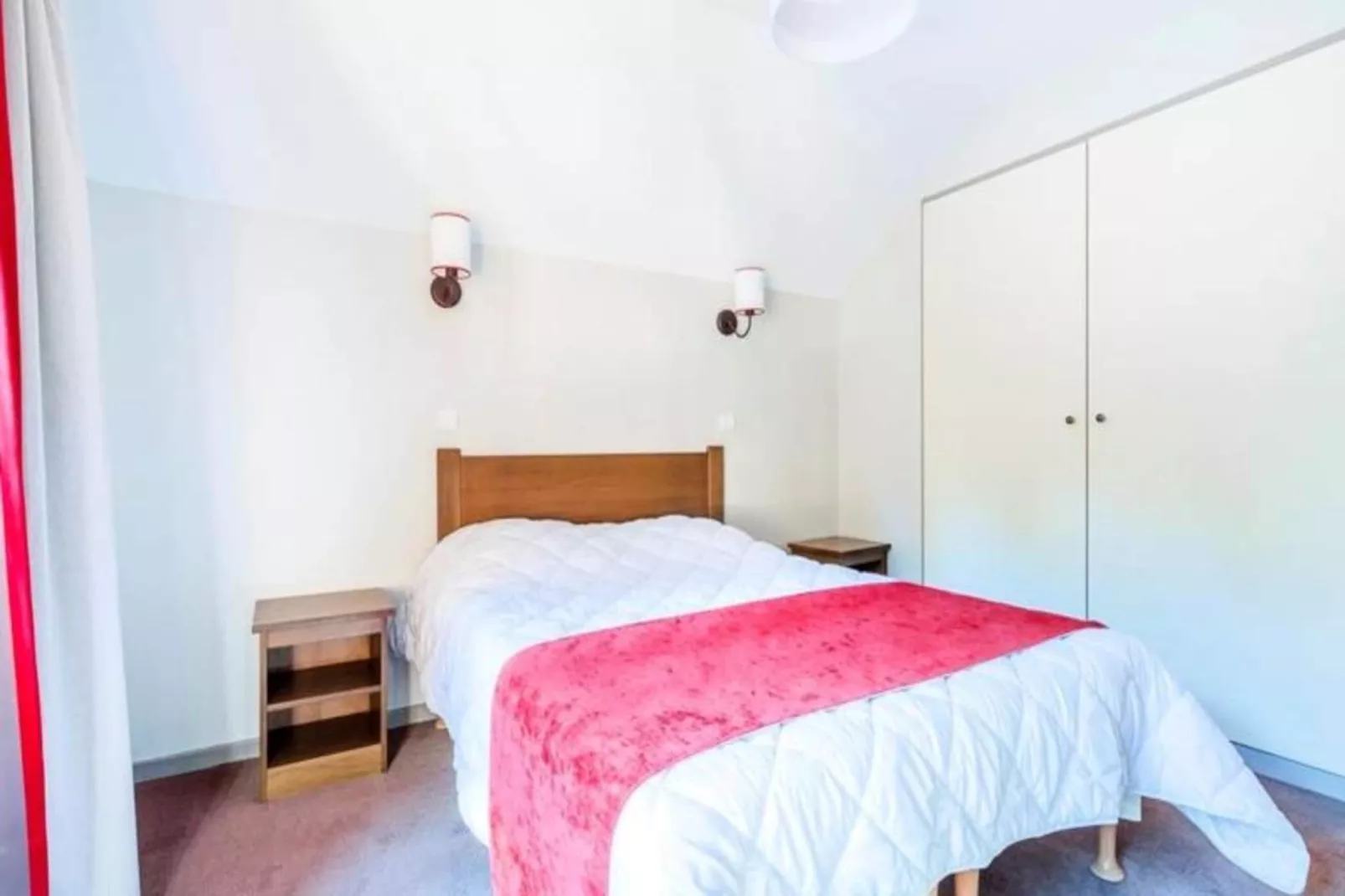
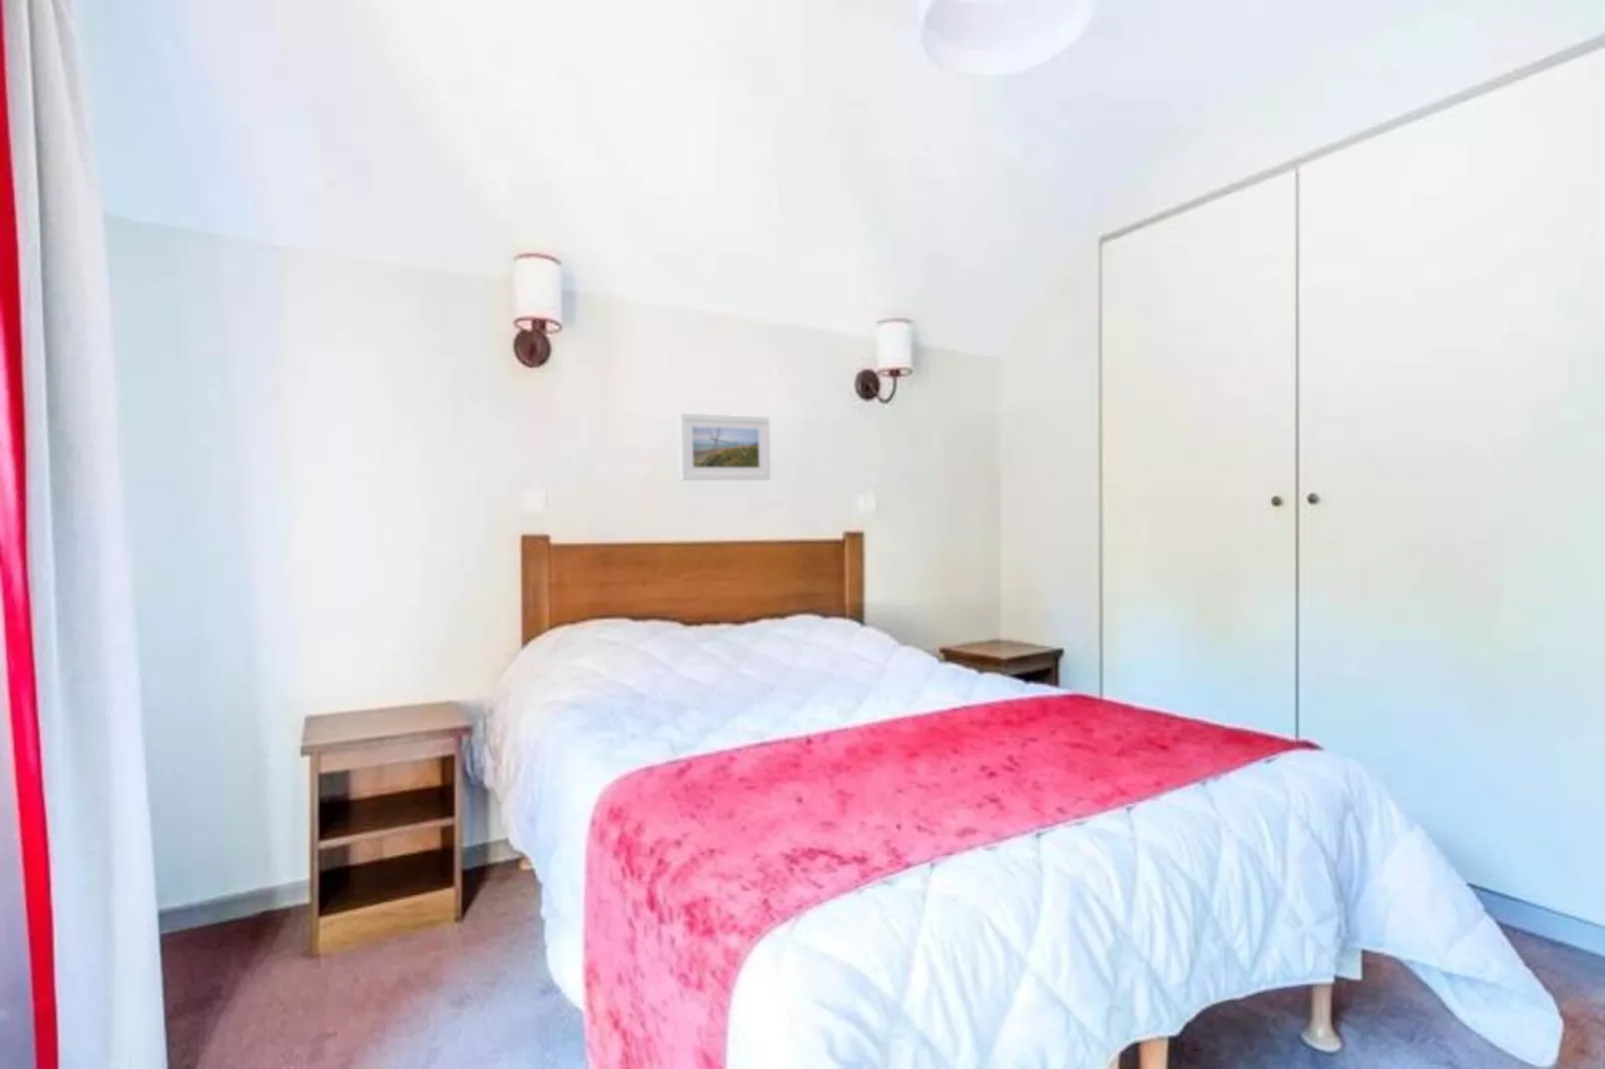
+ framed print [678,412,772,482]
